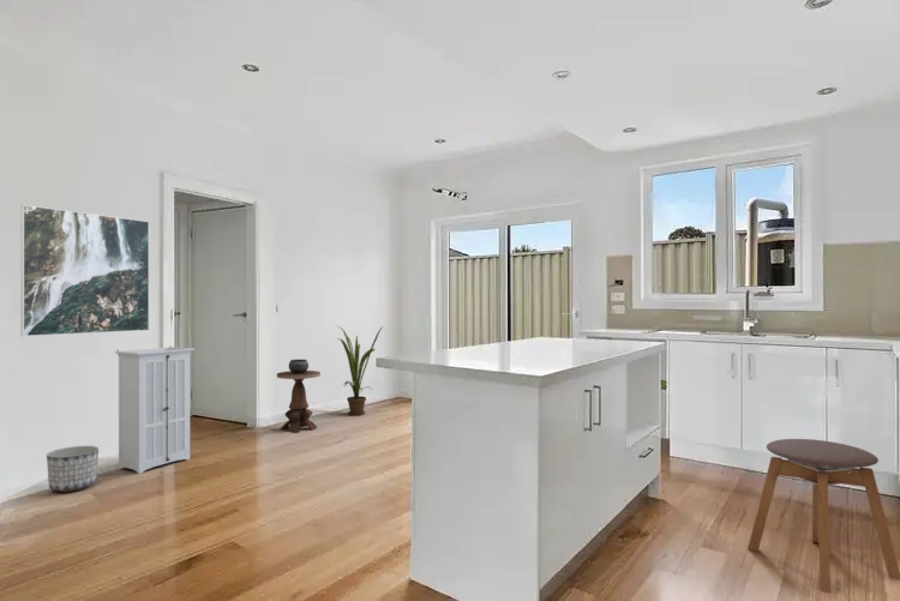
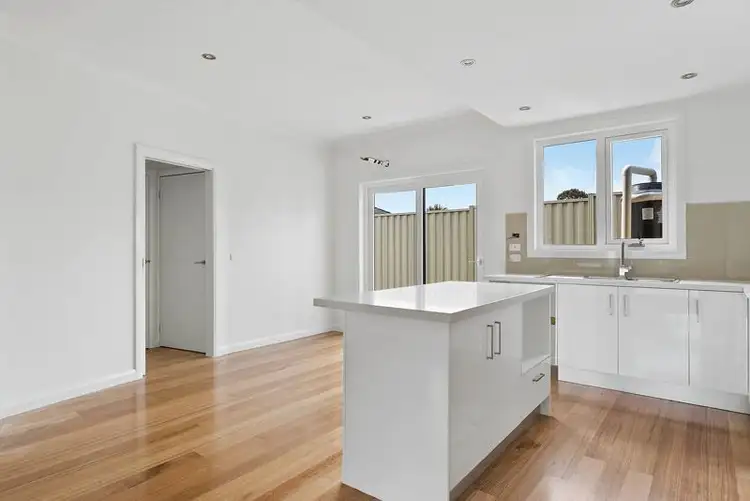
- planter [46,445,100,493]
- storage cabinet [114,344,196,475]
- stool [746,438,900,594]
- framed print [19,204,150,337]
- side table [276,359,322,433]
- house plant [336,325,383,416]
